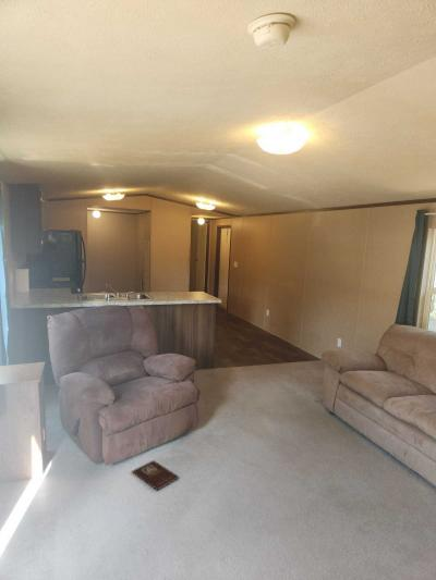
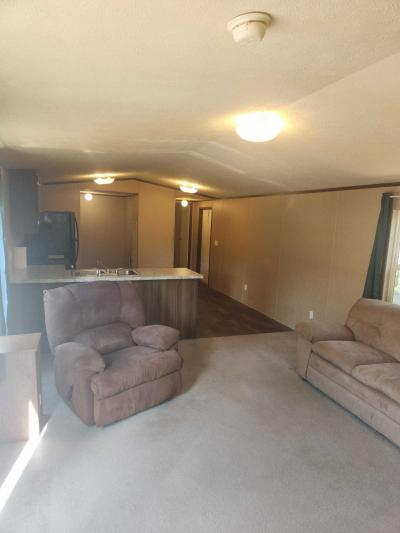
- book [131,459,180,492]
